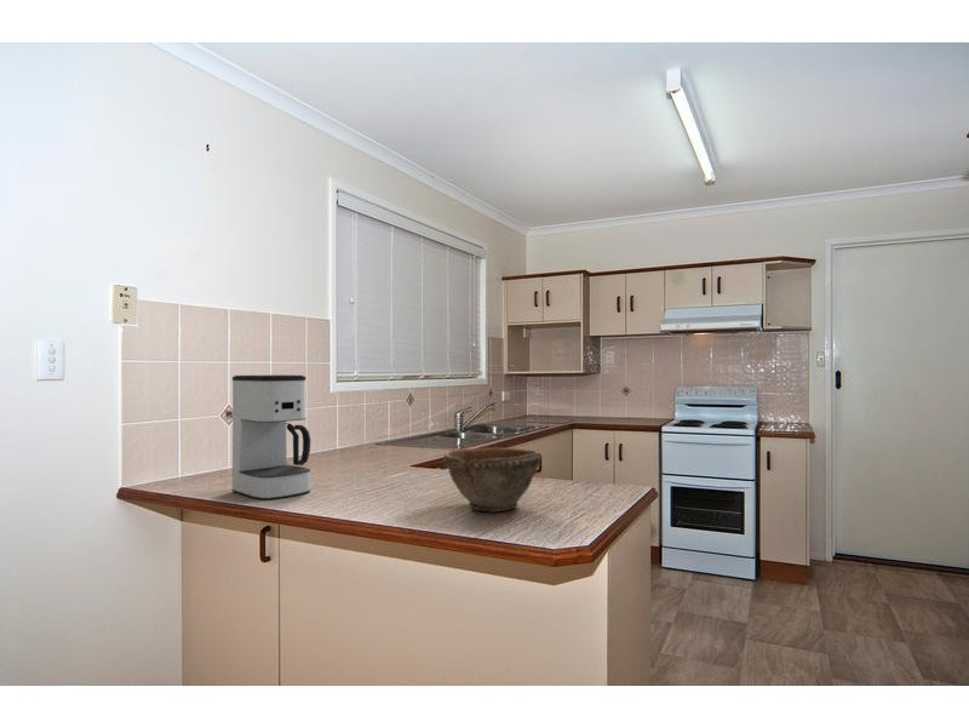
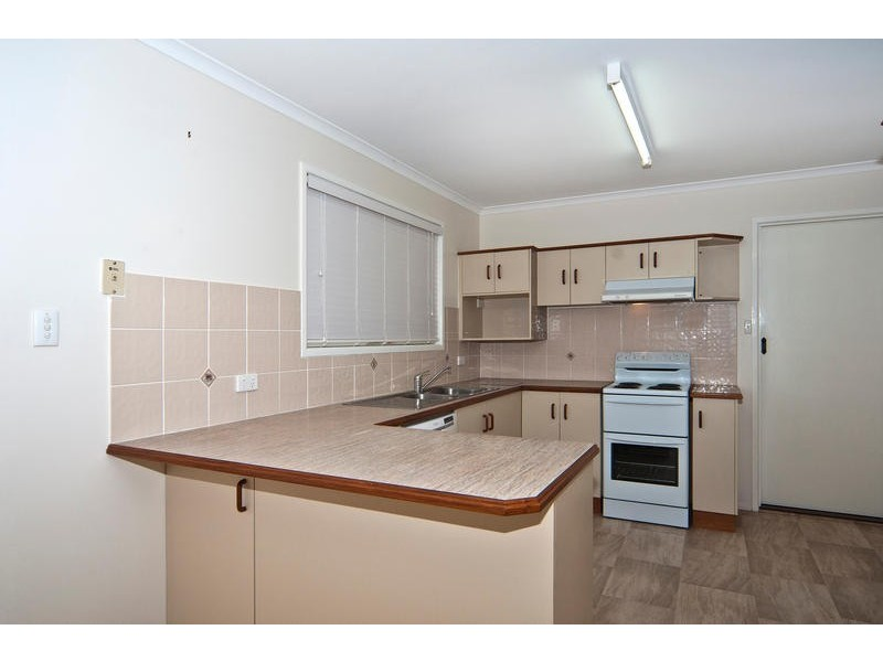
- coffee maker [231,373,311,500]
- bowl [442,447,543,513]
